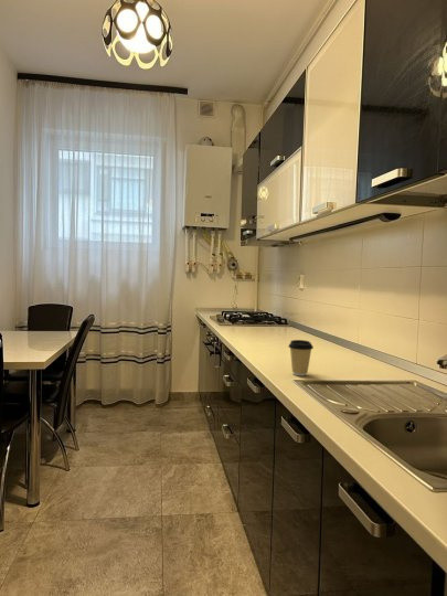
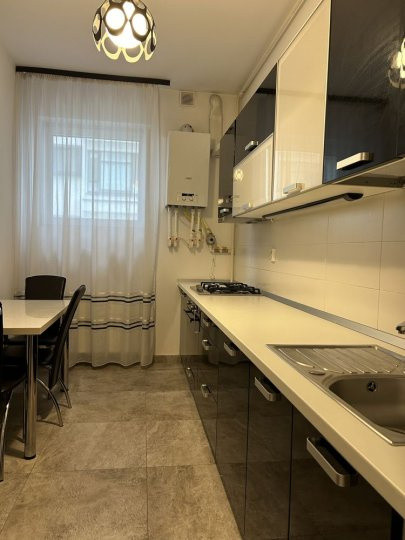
- coffee cup [287,339,315,376]
